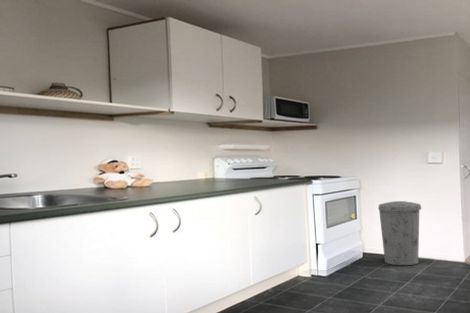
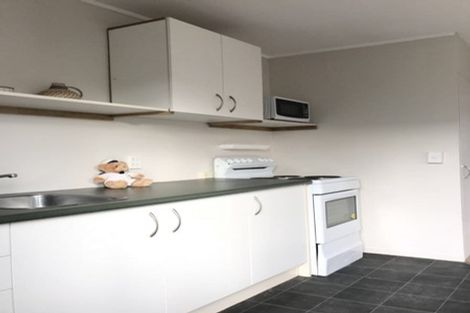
- trash can [377,200,422,266]
